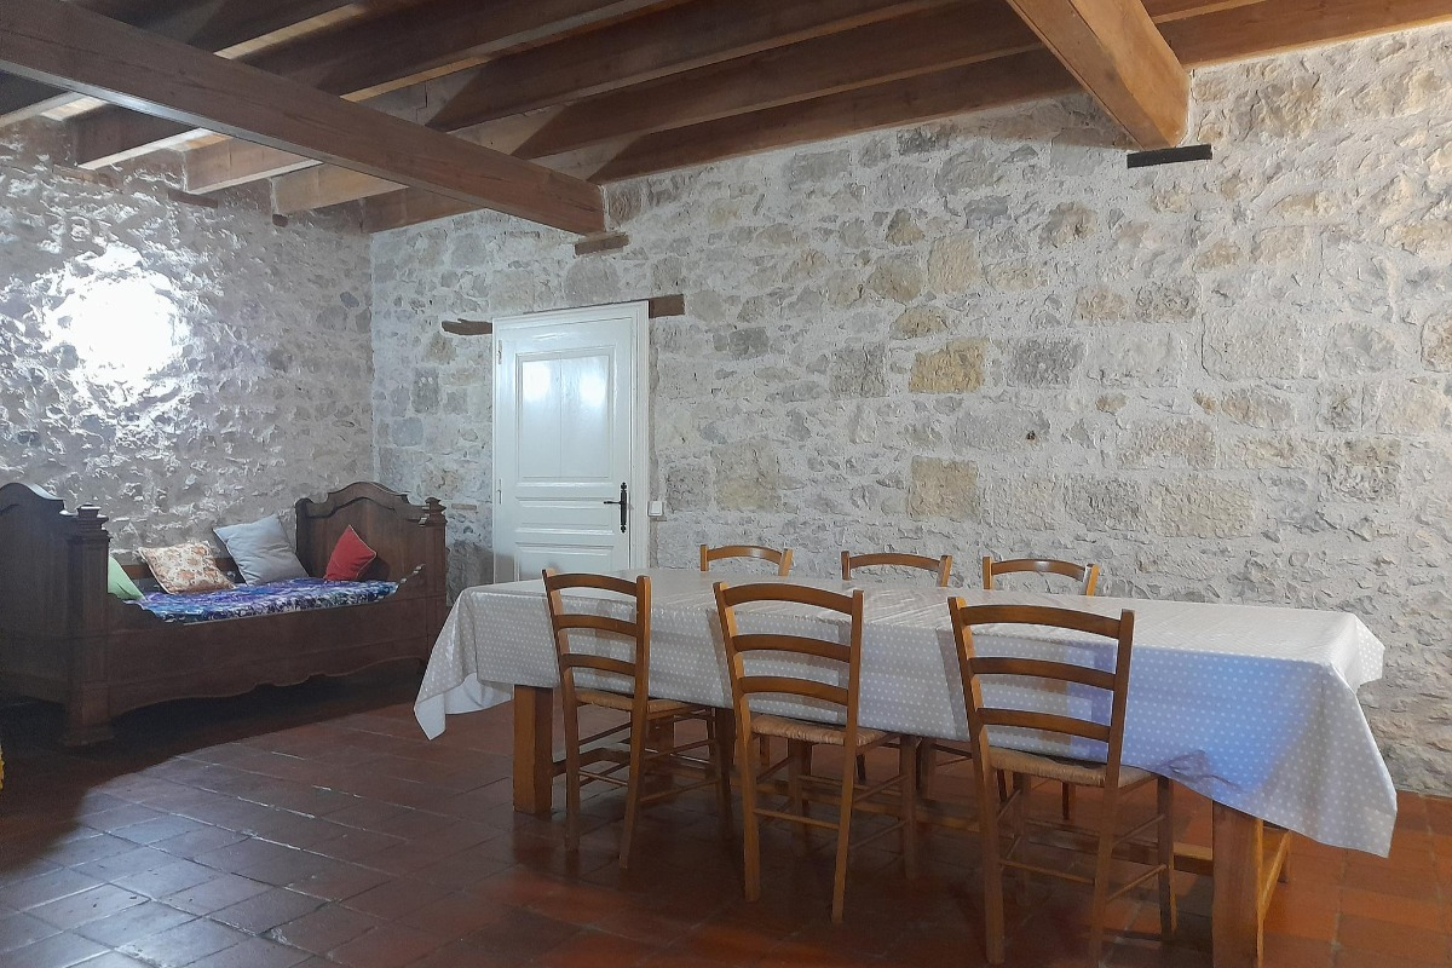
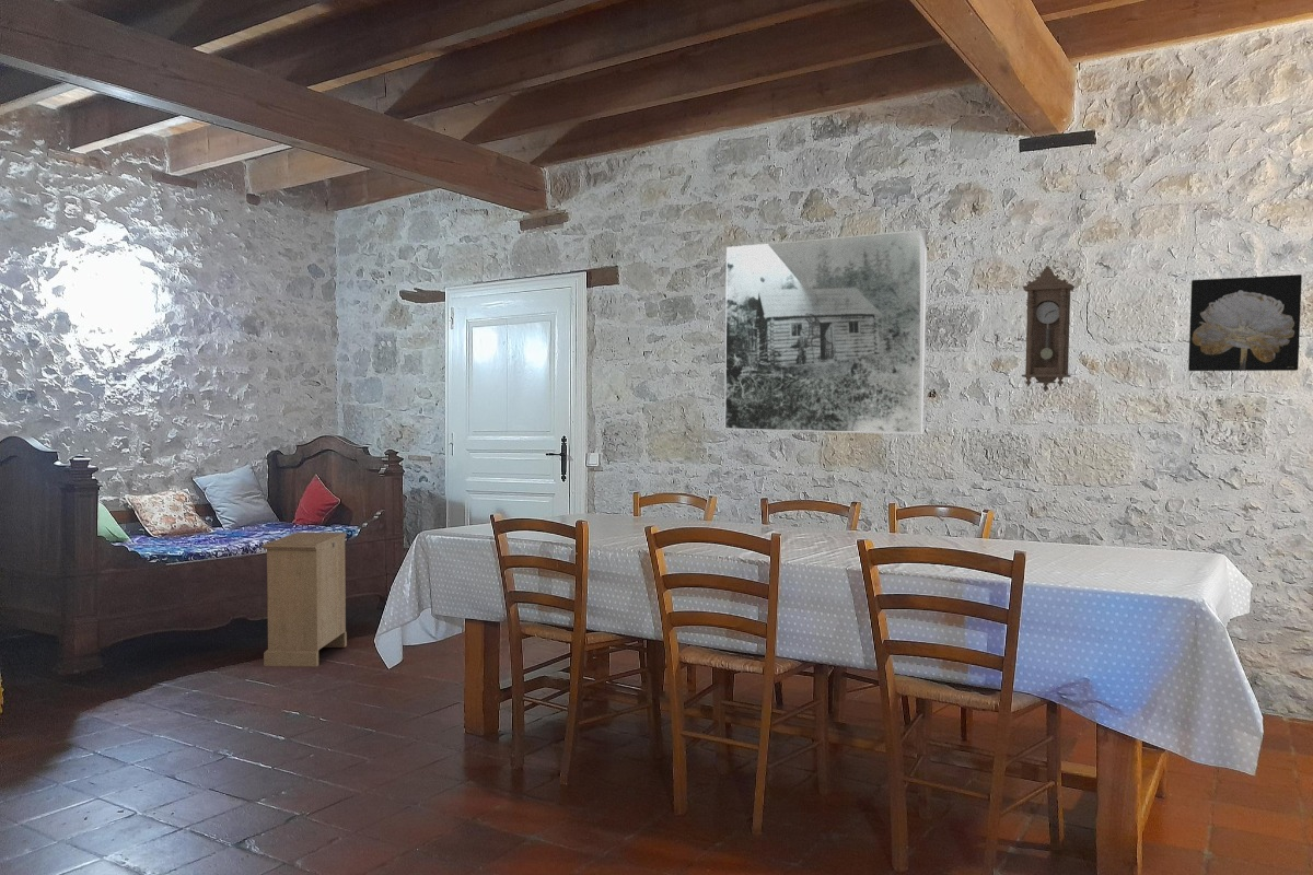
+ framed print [723,229,928,435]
+ pendulum clock [1021,265,1076,393]
+ wall art [1187,273,1303,372]
+ cabinet [260,532,348,667]
